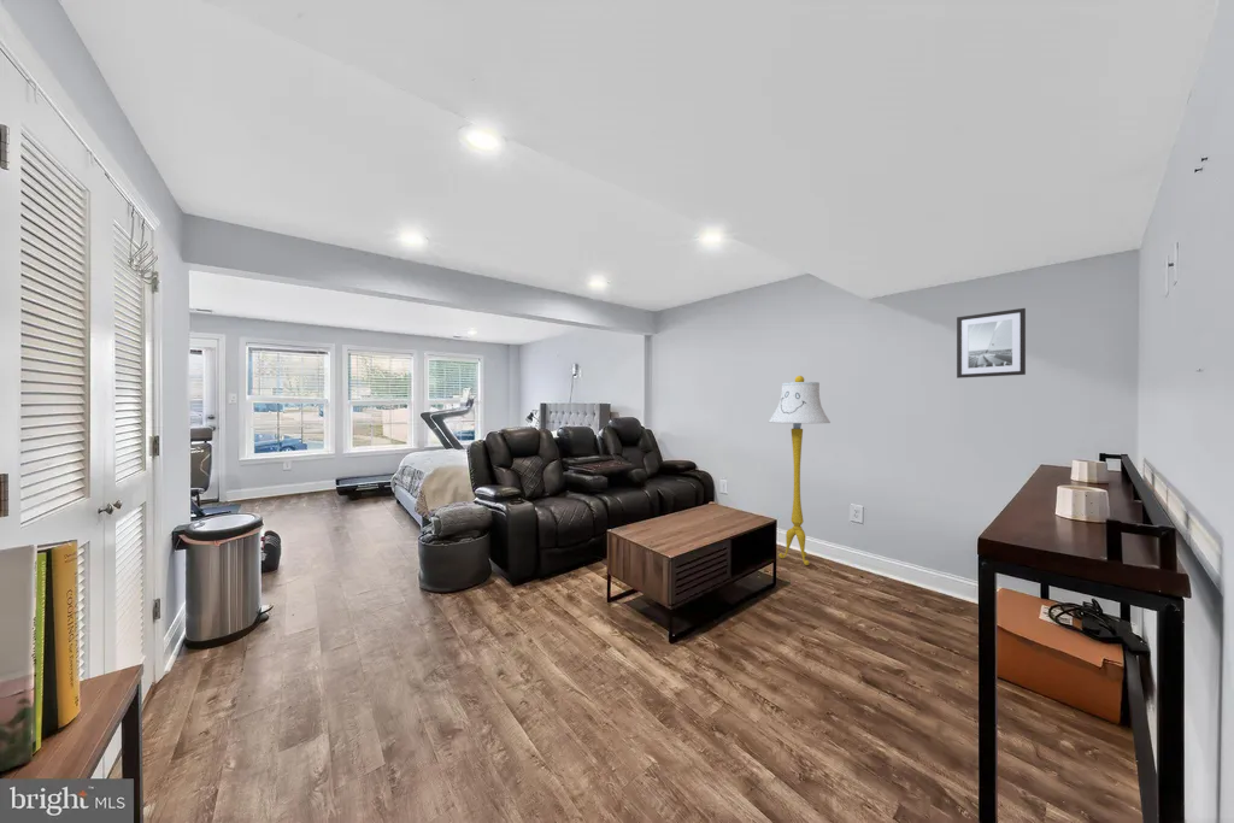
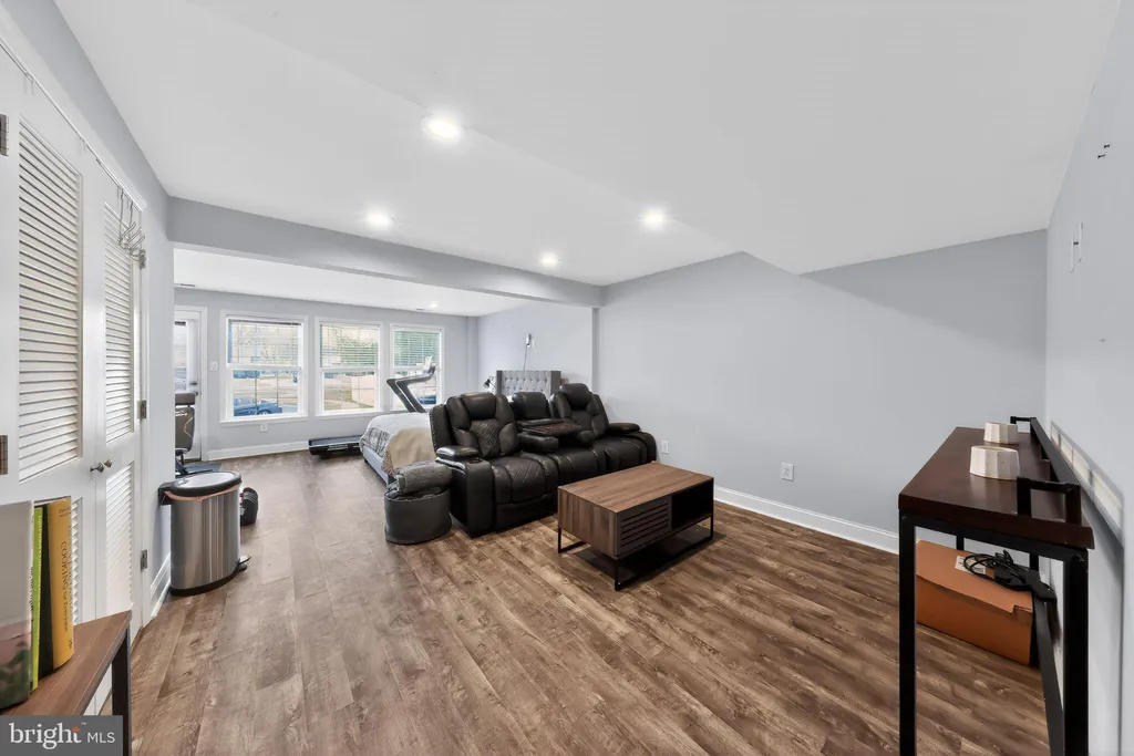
- floor lamp [768,375,832,566]
- wall art [956,307,1027,380]
